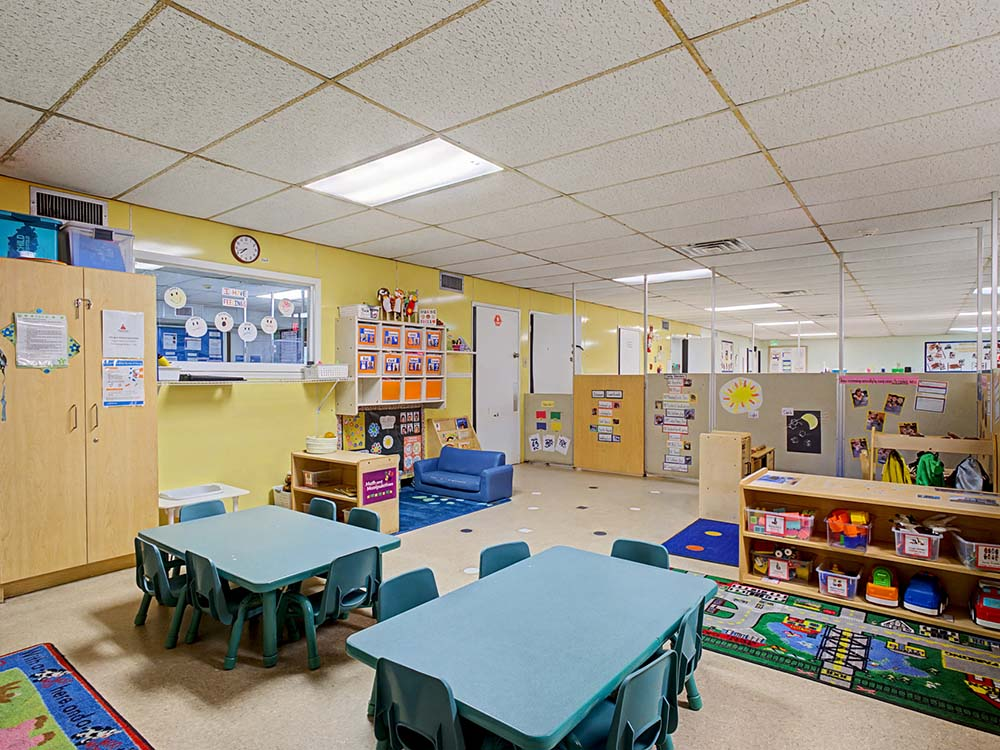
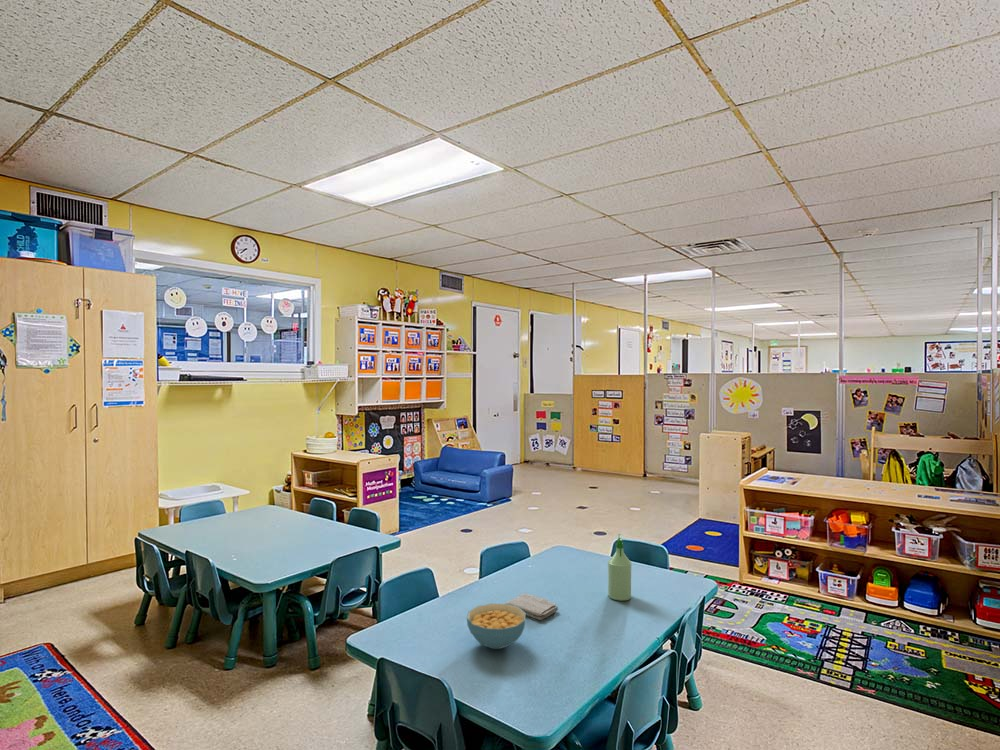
+ spray bottle [607,533,633,602]
+ cereal bowl [466,603,527,650]
+ washcloth [505,592,559,621]
